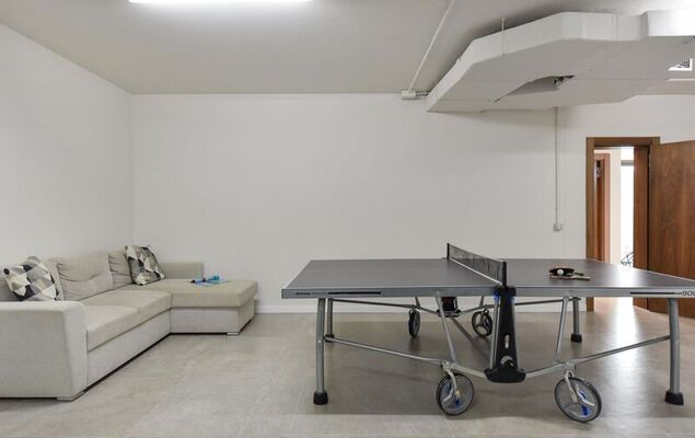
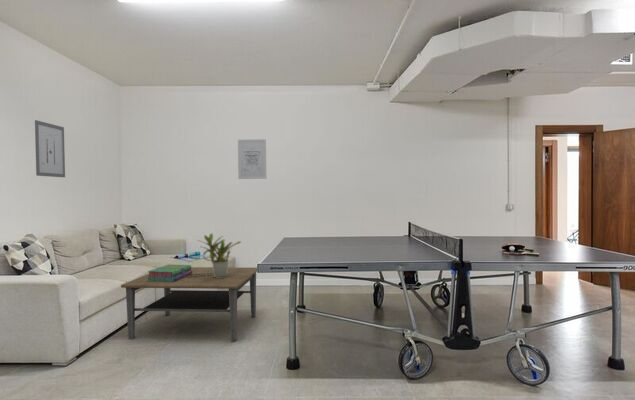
+ wall art [34,119,66,178]
+ coffee table [120,266,258,343]
+ potted plant [196,232,242,278]
+ stack of books [147,263,193,282]
+ wall art [237,138,268,180]
